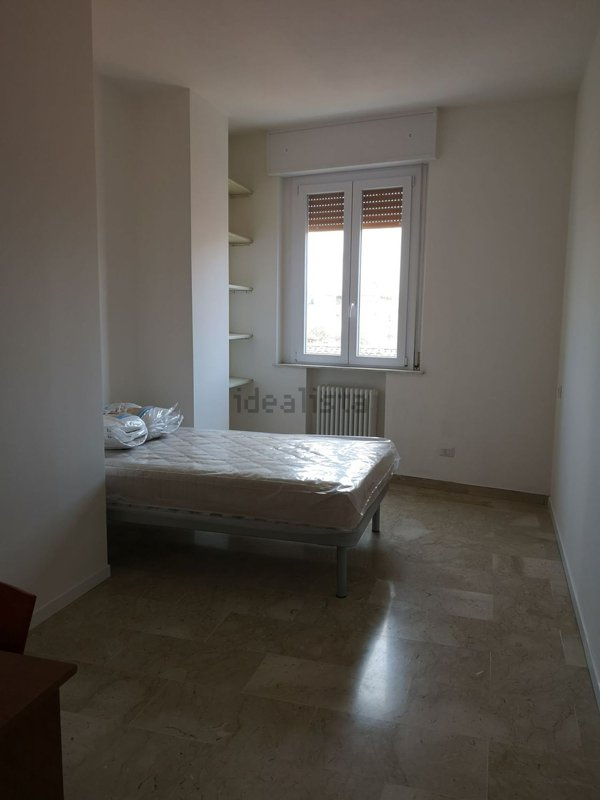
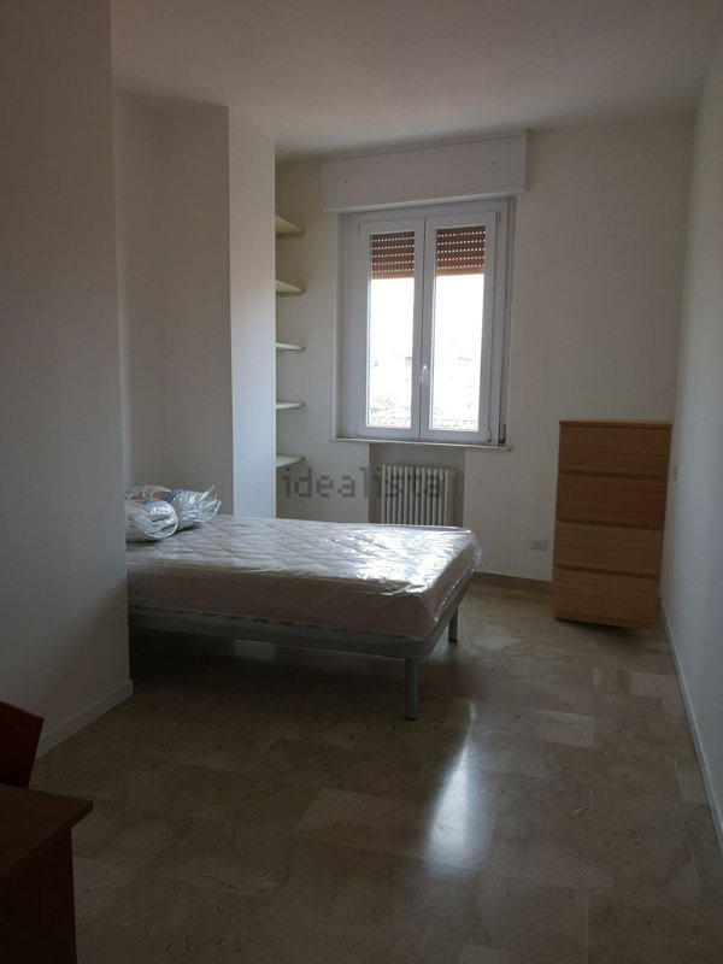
+ dresser [548,416,674,633]
